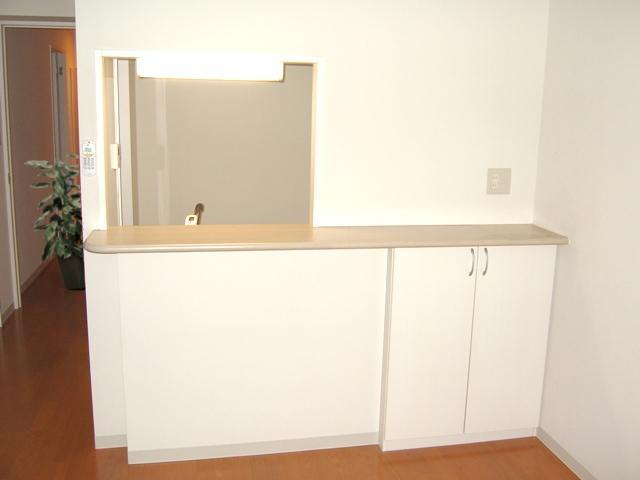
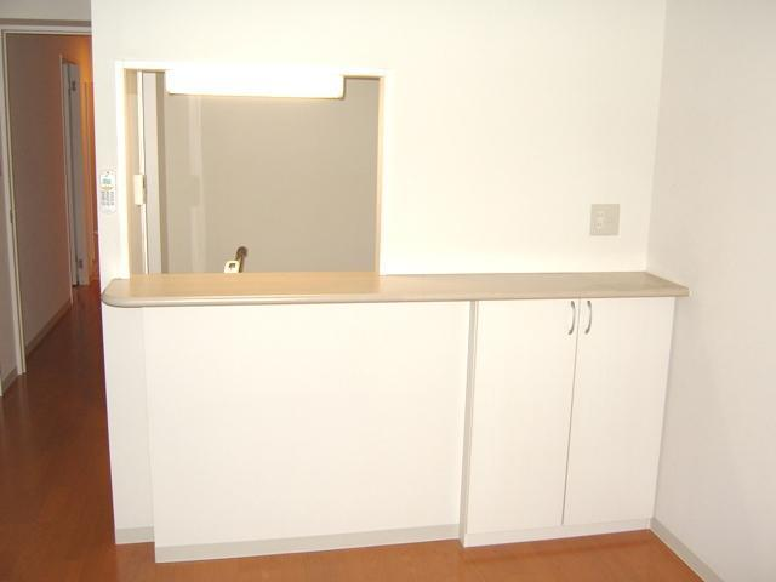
- indoor plant [23,153,86,290]
